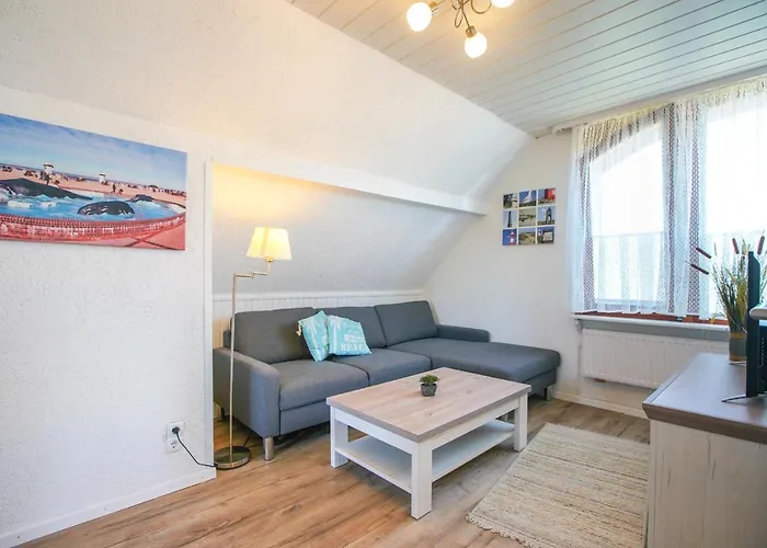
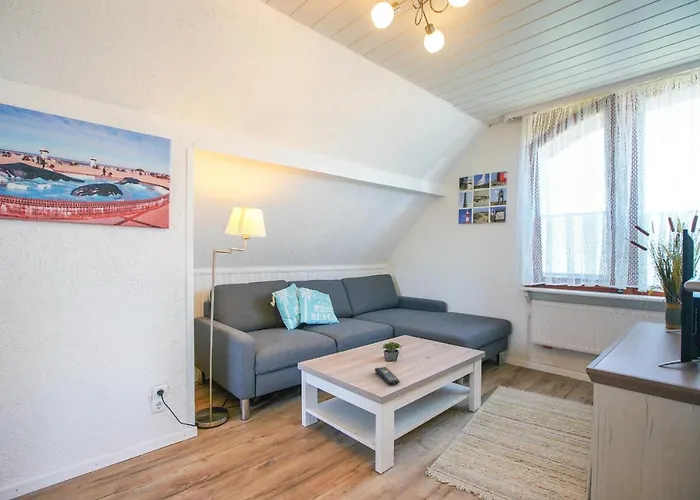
+ remote control [374,366,401,386]
